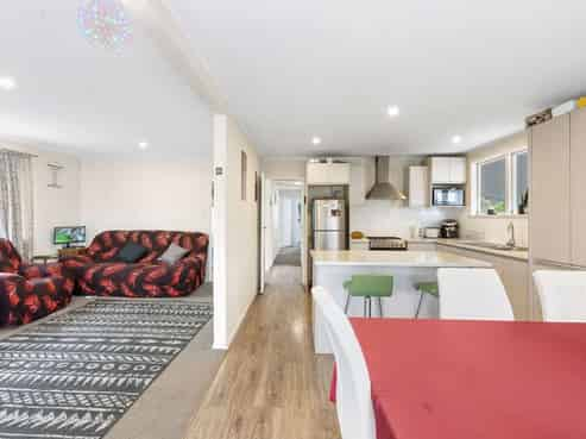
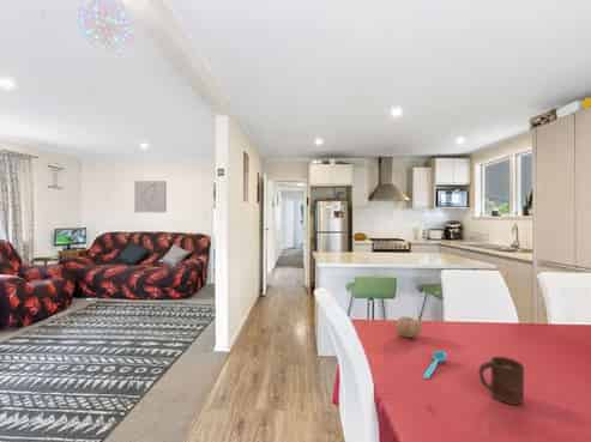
+ wall art [133,180,168,213]
+ spoon [422,350,448,381]
+ fruit [394,315,423,339]
+ cup [477,356,525,406]
